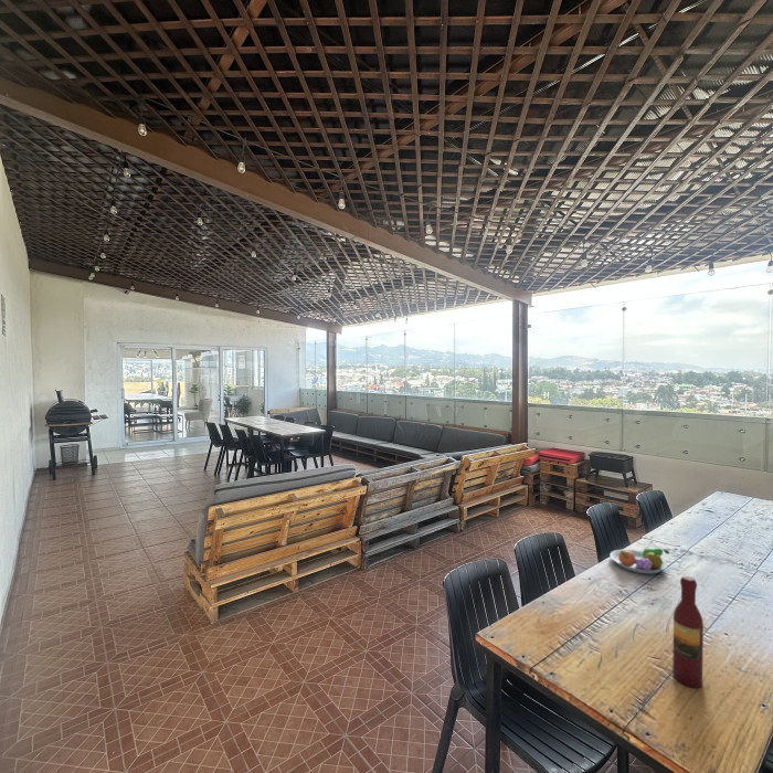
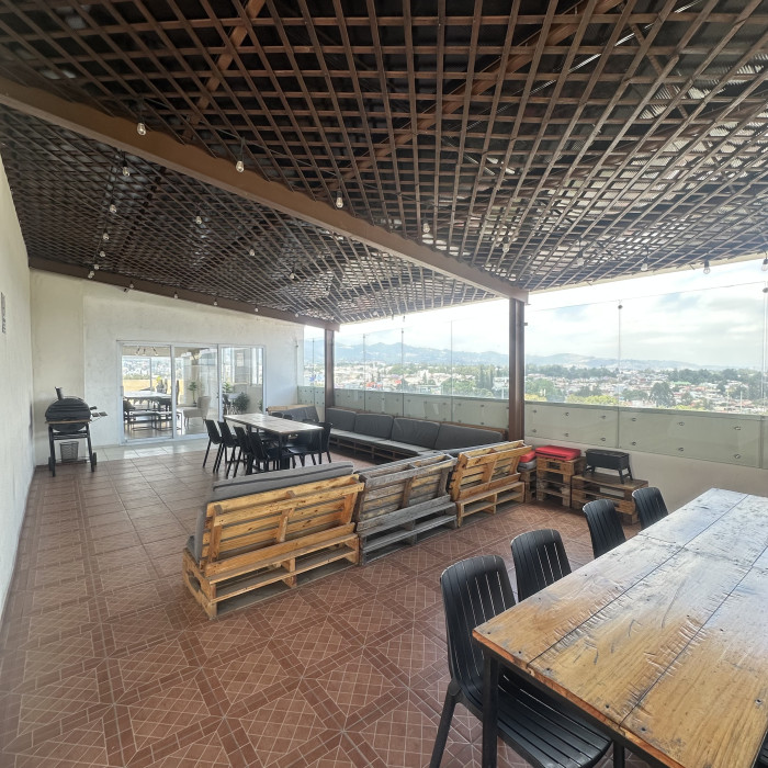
- wine bottle [671,575,705,689]
- fruit bowl [610,547,670,575]
